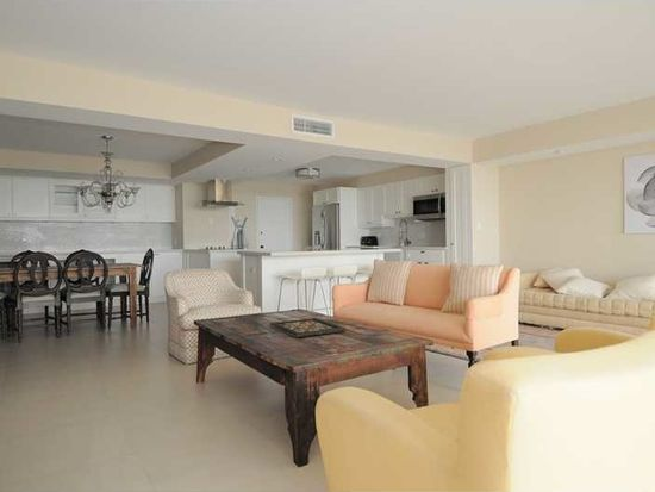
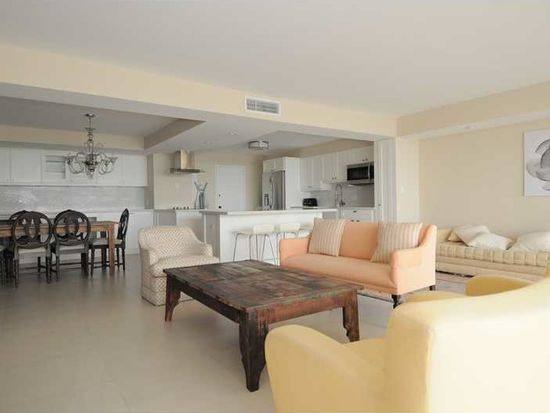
- decorative tray [269,317,347,338]
